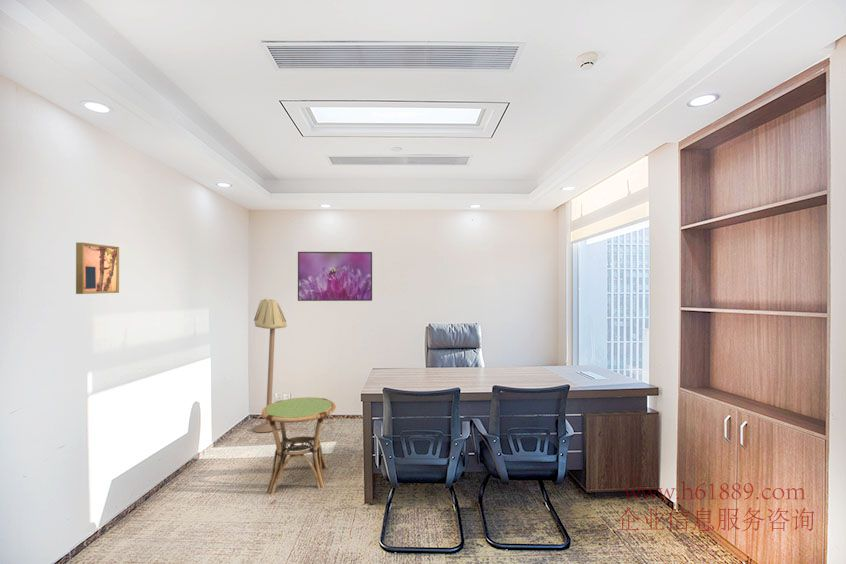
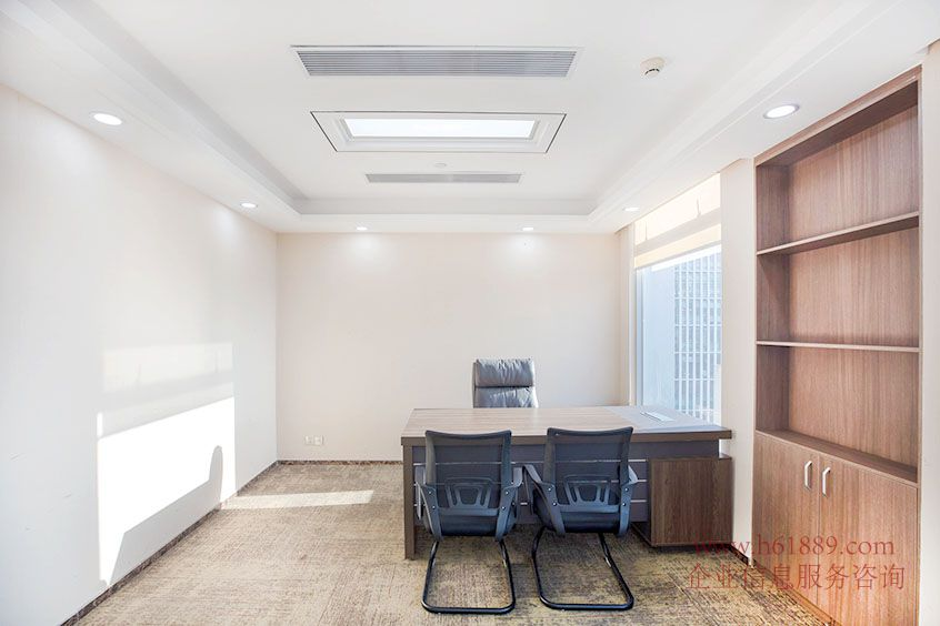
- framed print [297,251,373,302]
- wall art [75,242,120,295]
- side table [261,396,337,495]
- floor lamp [252,297,288,433]
